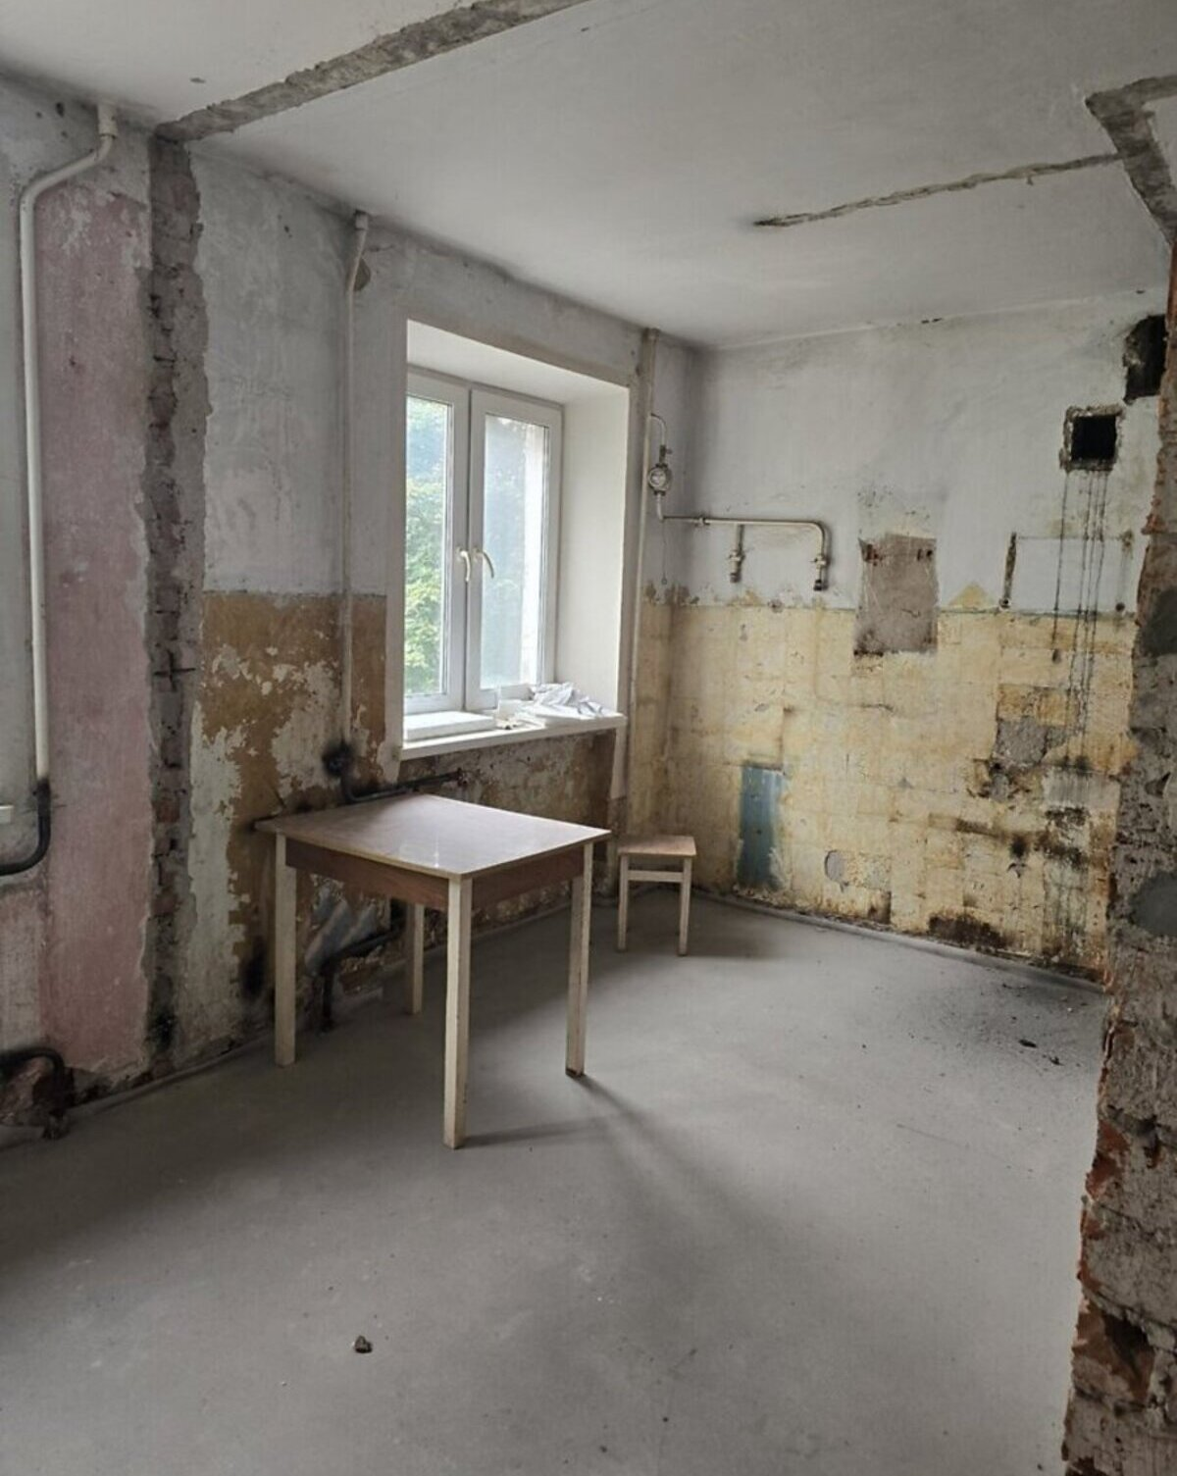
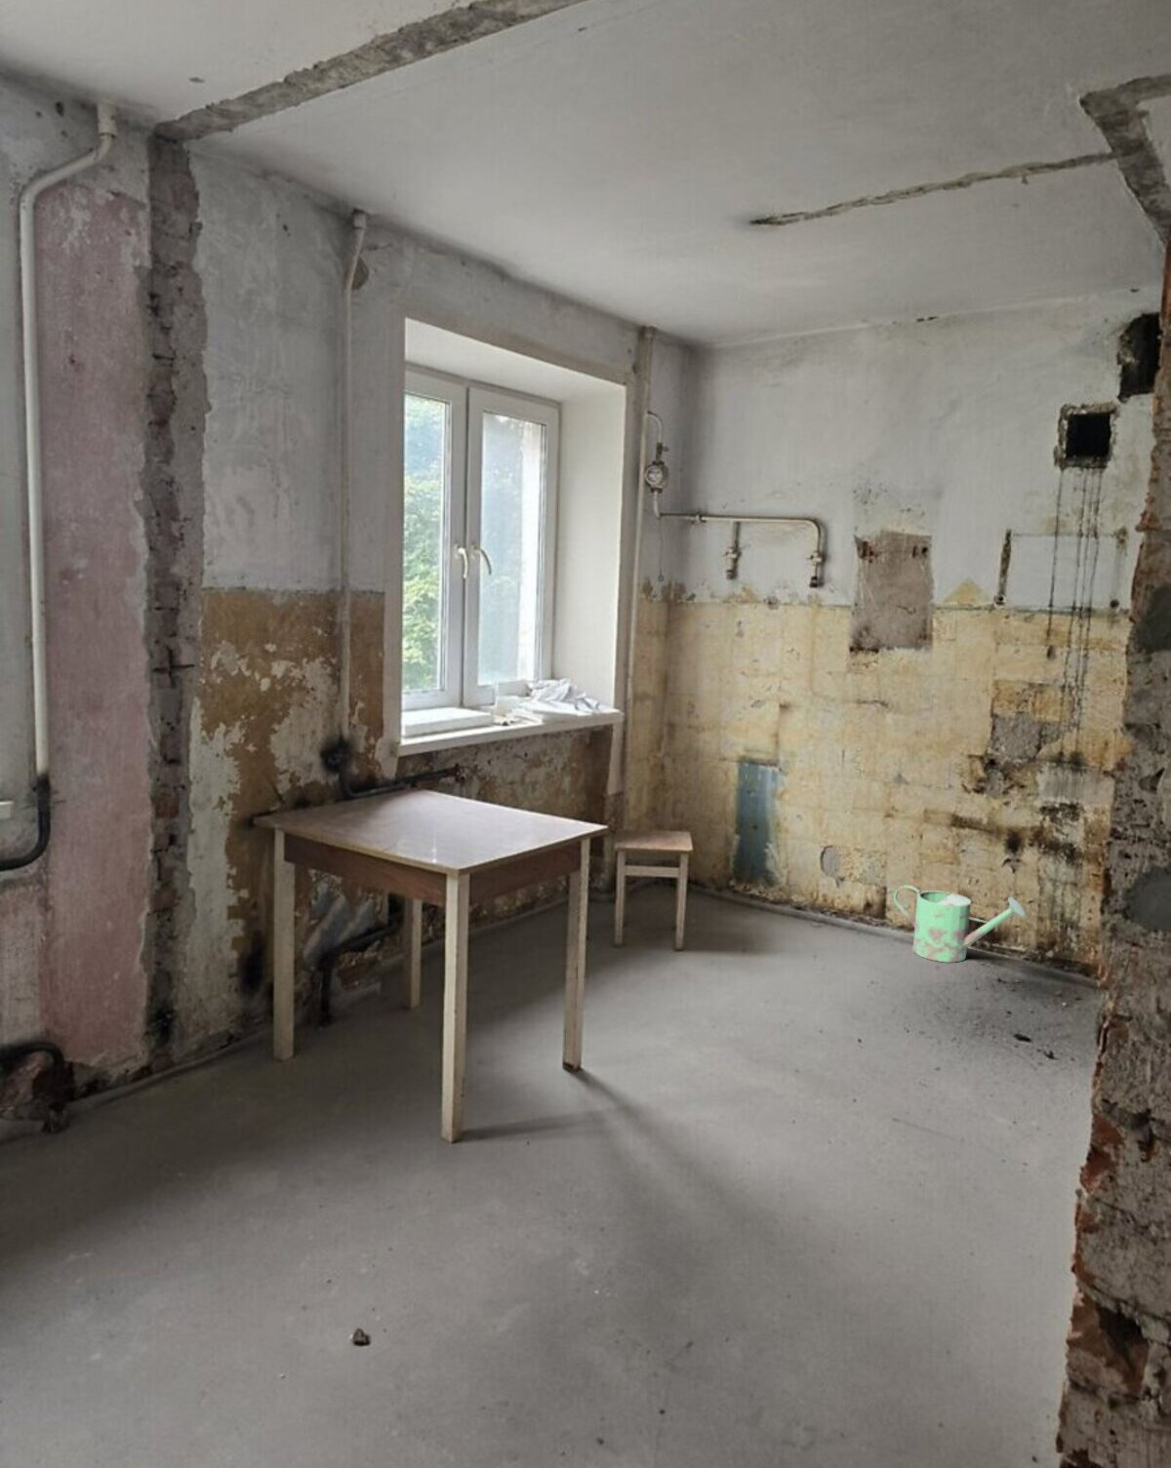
+ watering can [893,885,1026,964]
